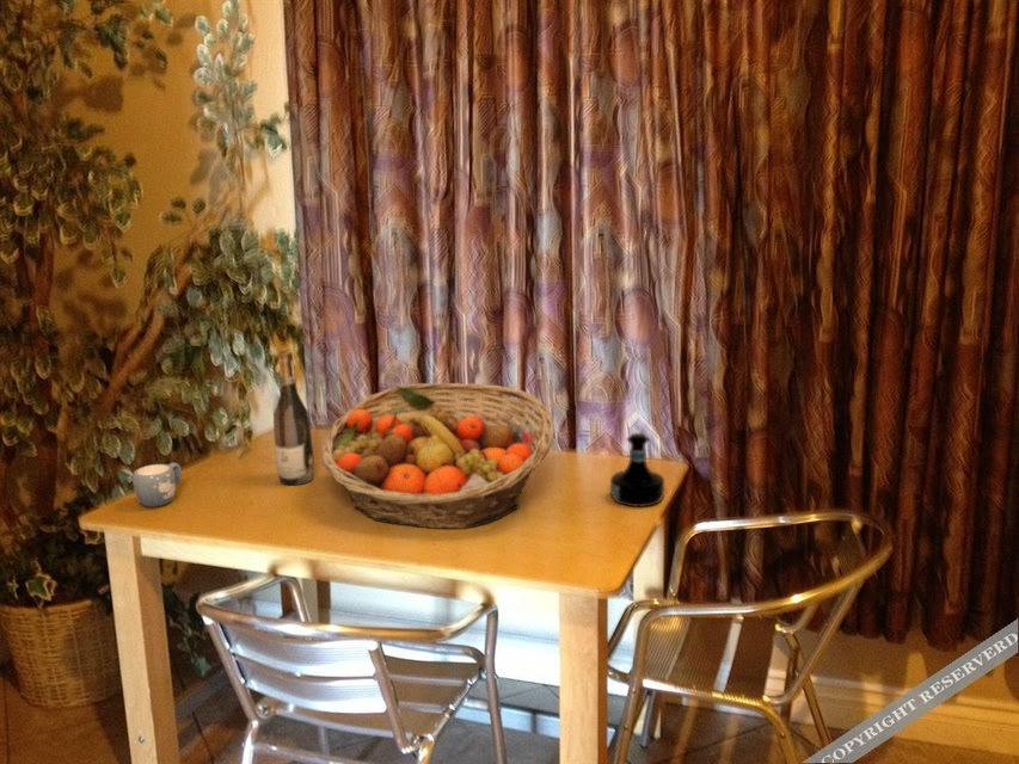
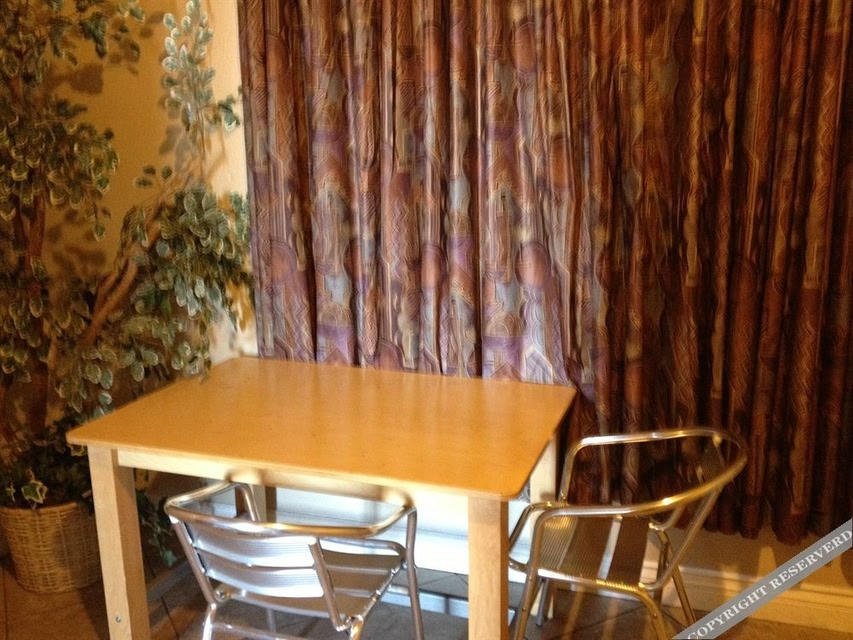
- wine bottle [272,350,314,486]
- mug [131,462,183,509]
- fruit basket [320,382,555,530]
- tequila bottle [609,432,665,509]
